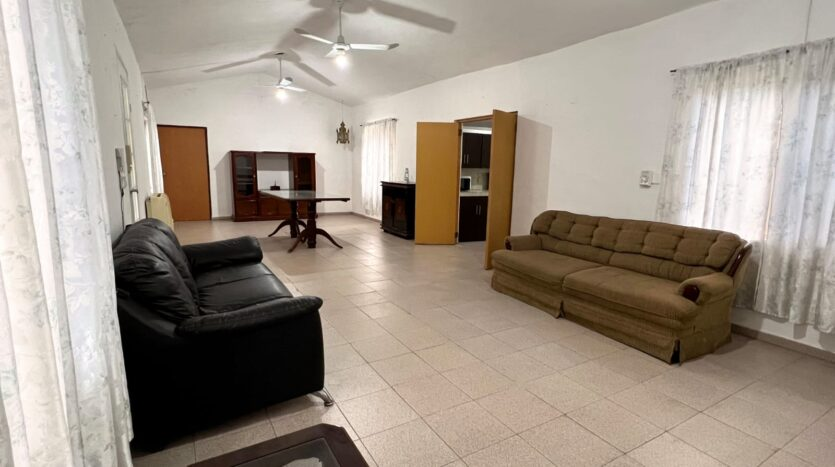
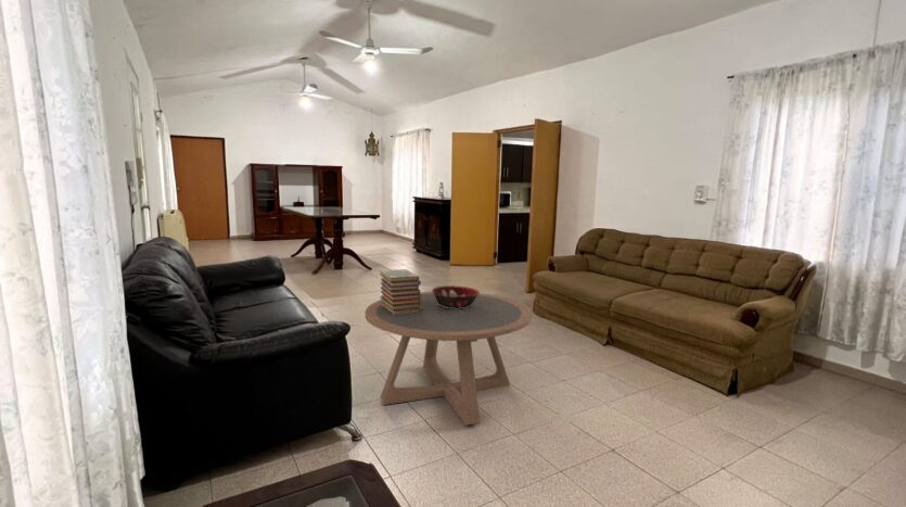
+ decorative bowl [431,284,481,309]
+ book stack [379,268,422,315]
+ coffee table [365,291,533,427]
